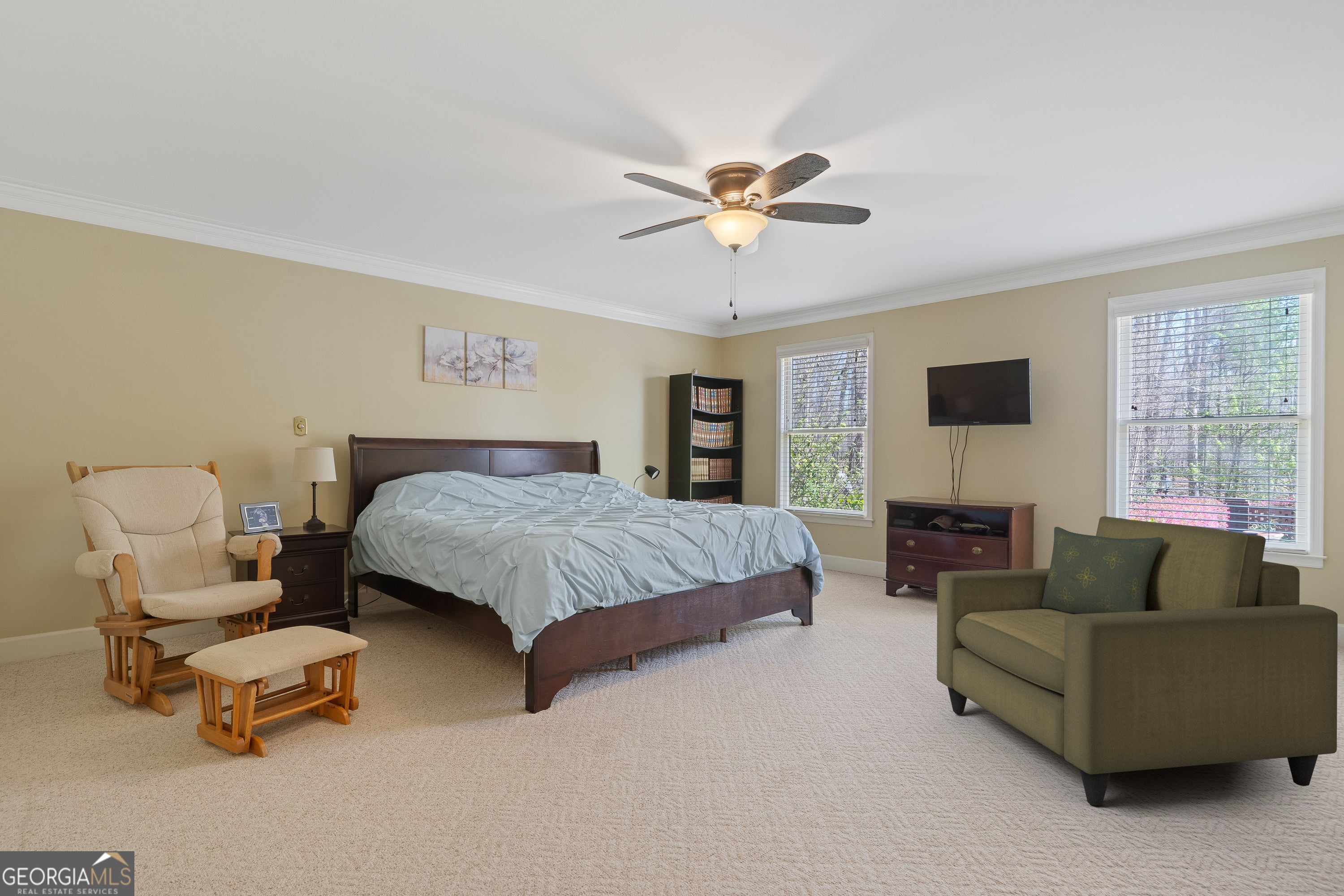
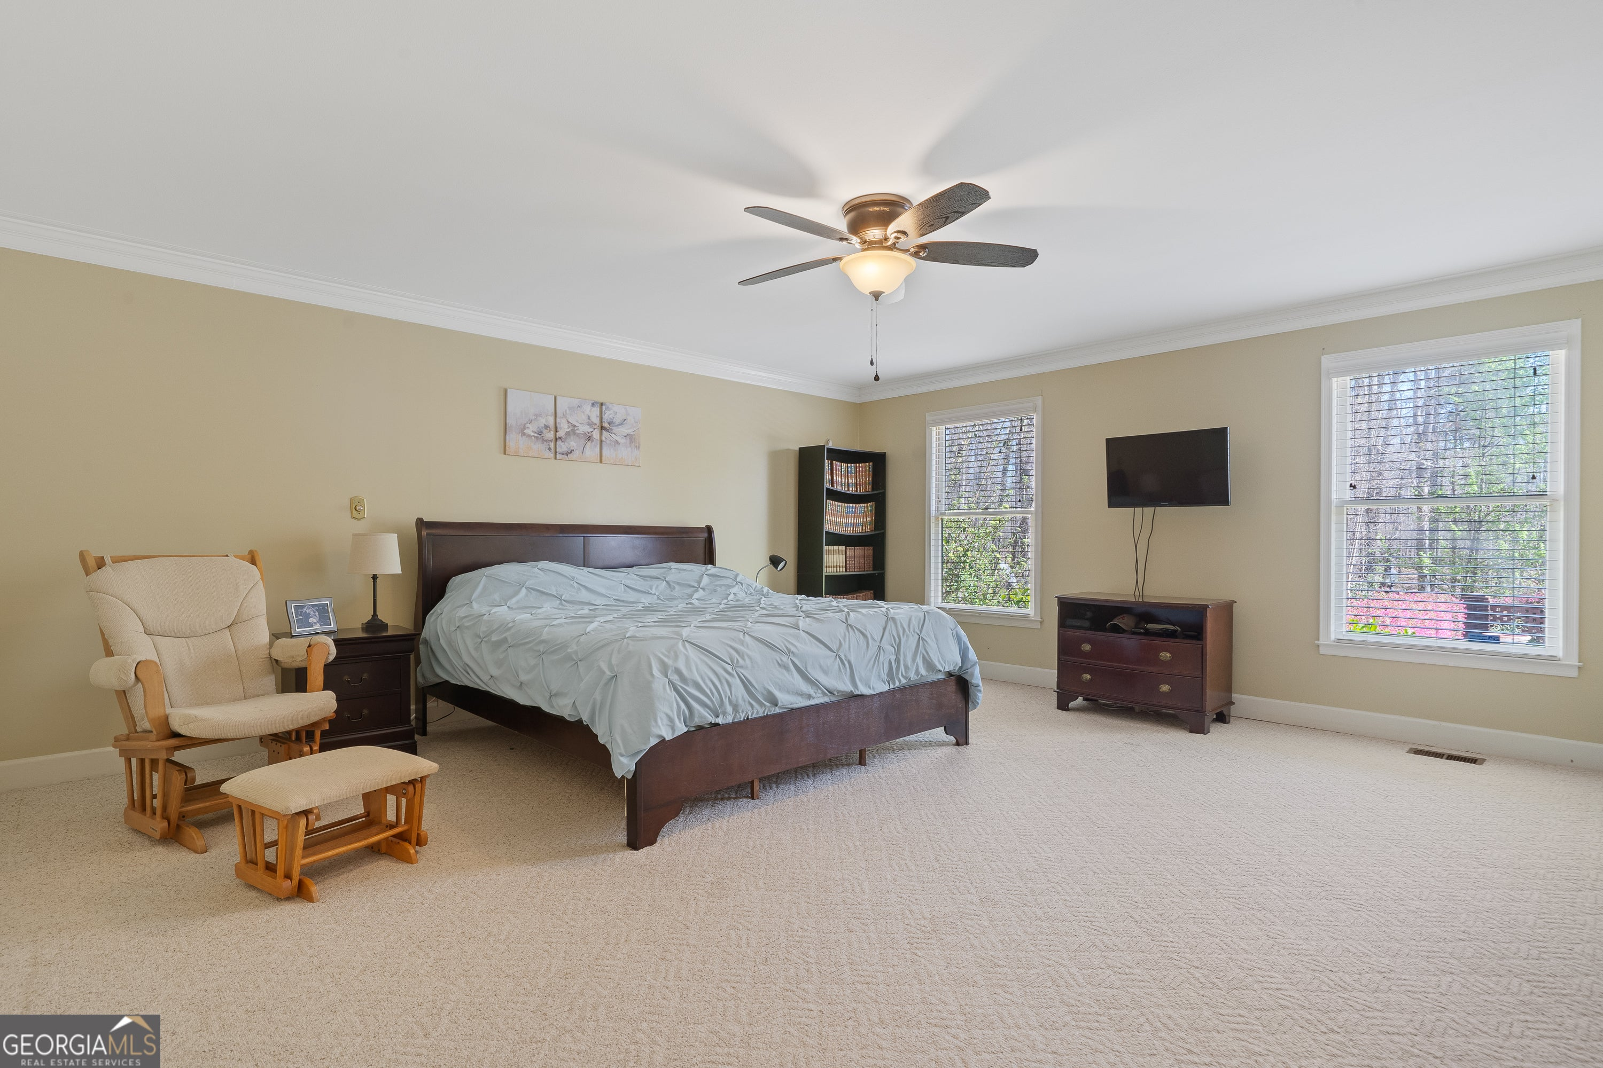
- armchair [936,516,1338,807]
